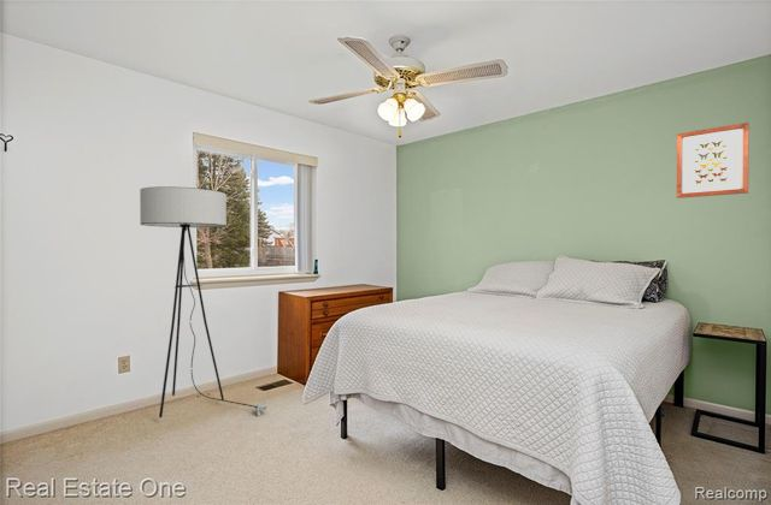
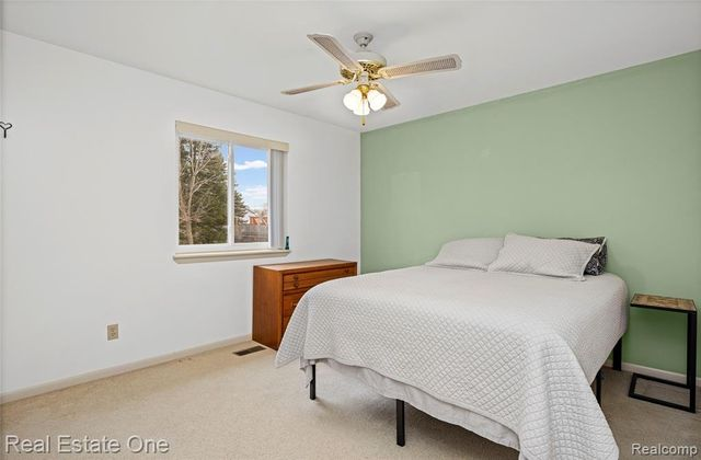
- wall art [676,121,751,200]
- floor lamp [139,185,269,418]
